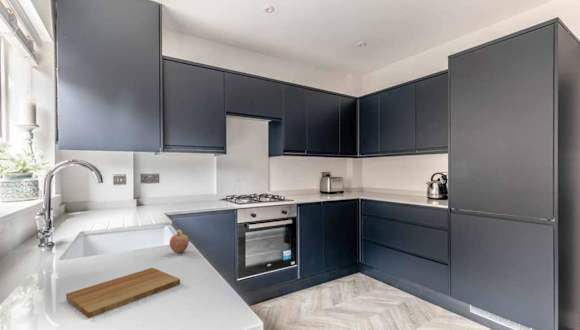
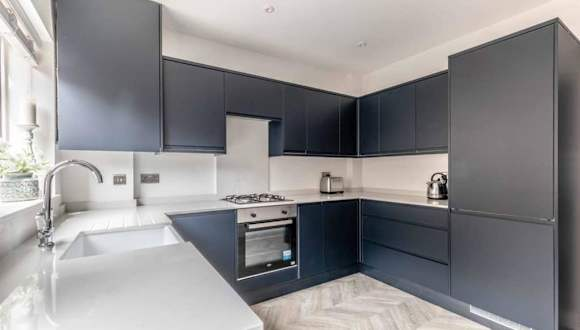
- fruit [169,229,190,254]
- cutting board [65,267,181,319]
